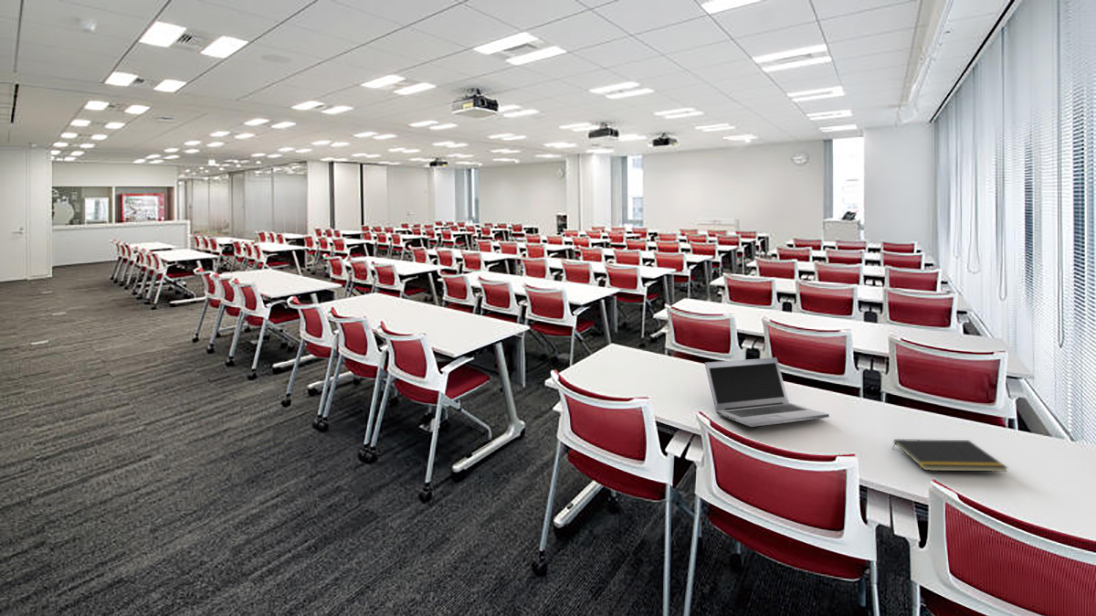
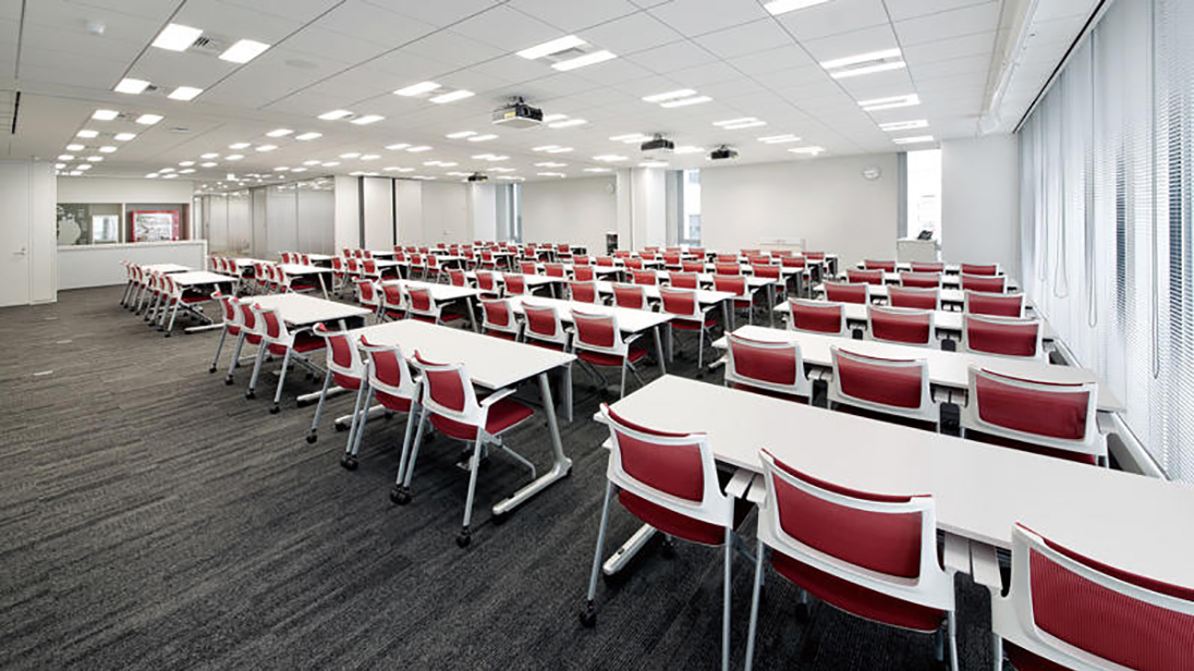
- notepad [892,438,1009,473]
- laptop [704,356,830,428]
